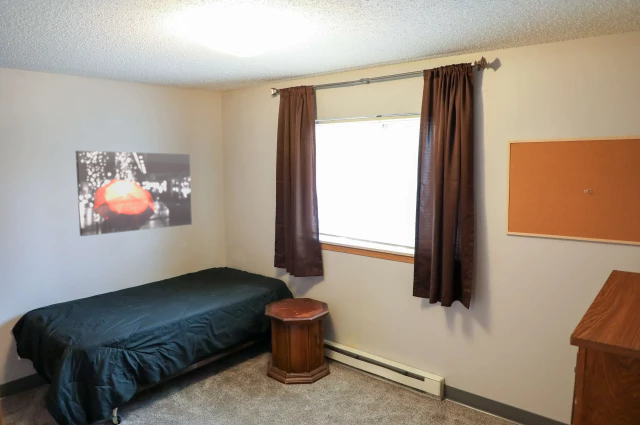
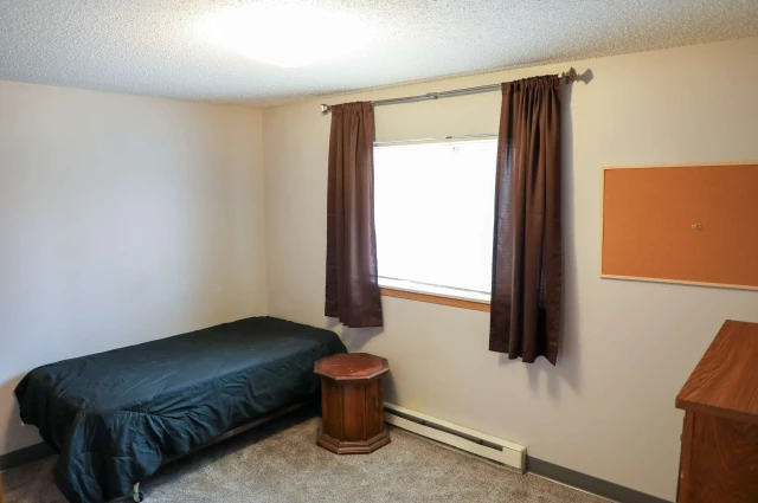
- wall art [75,150,193,237]
